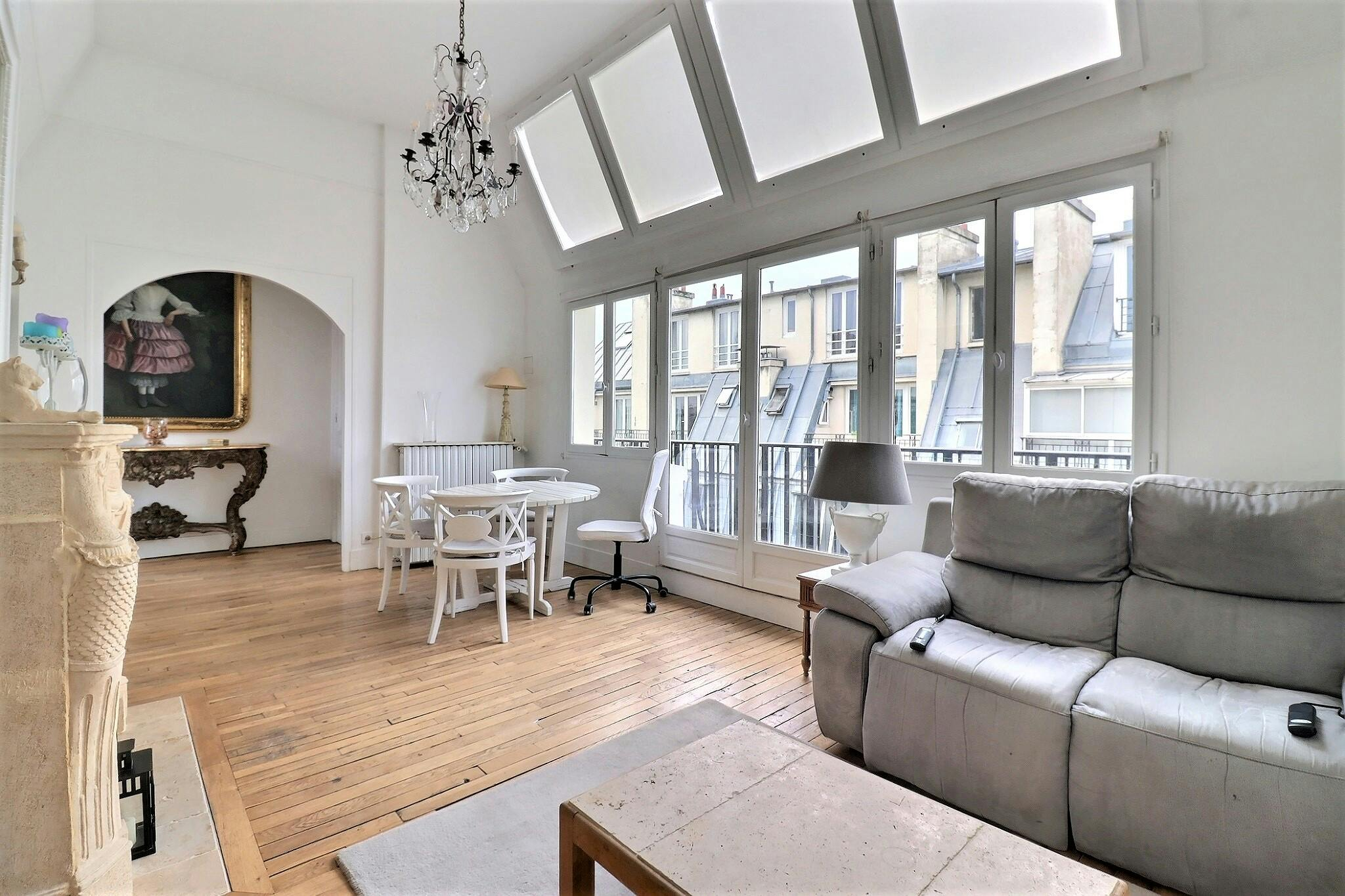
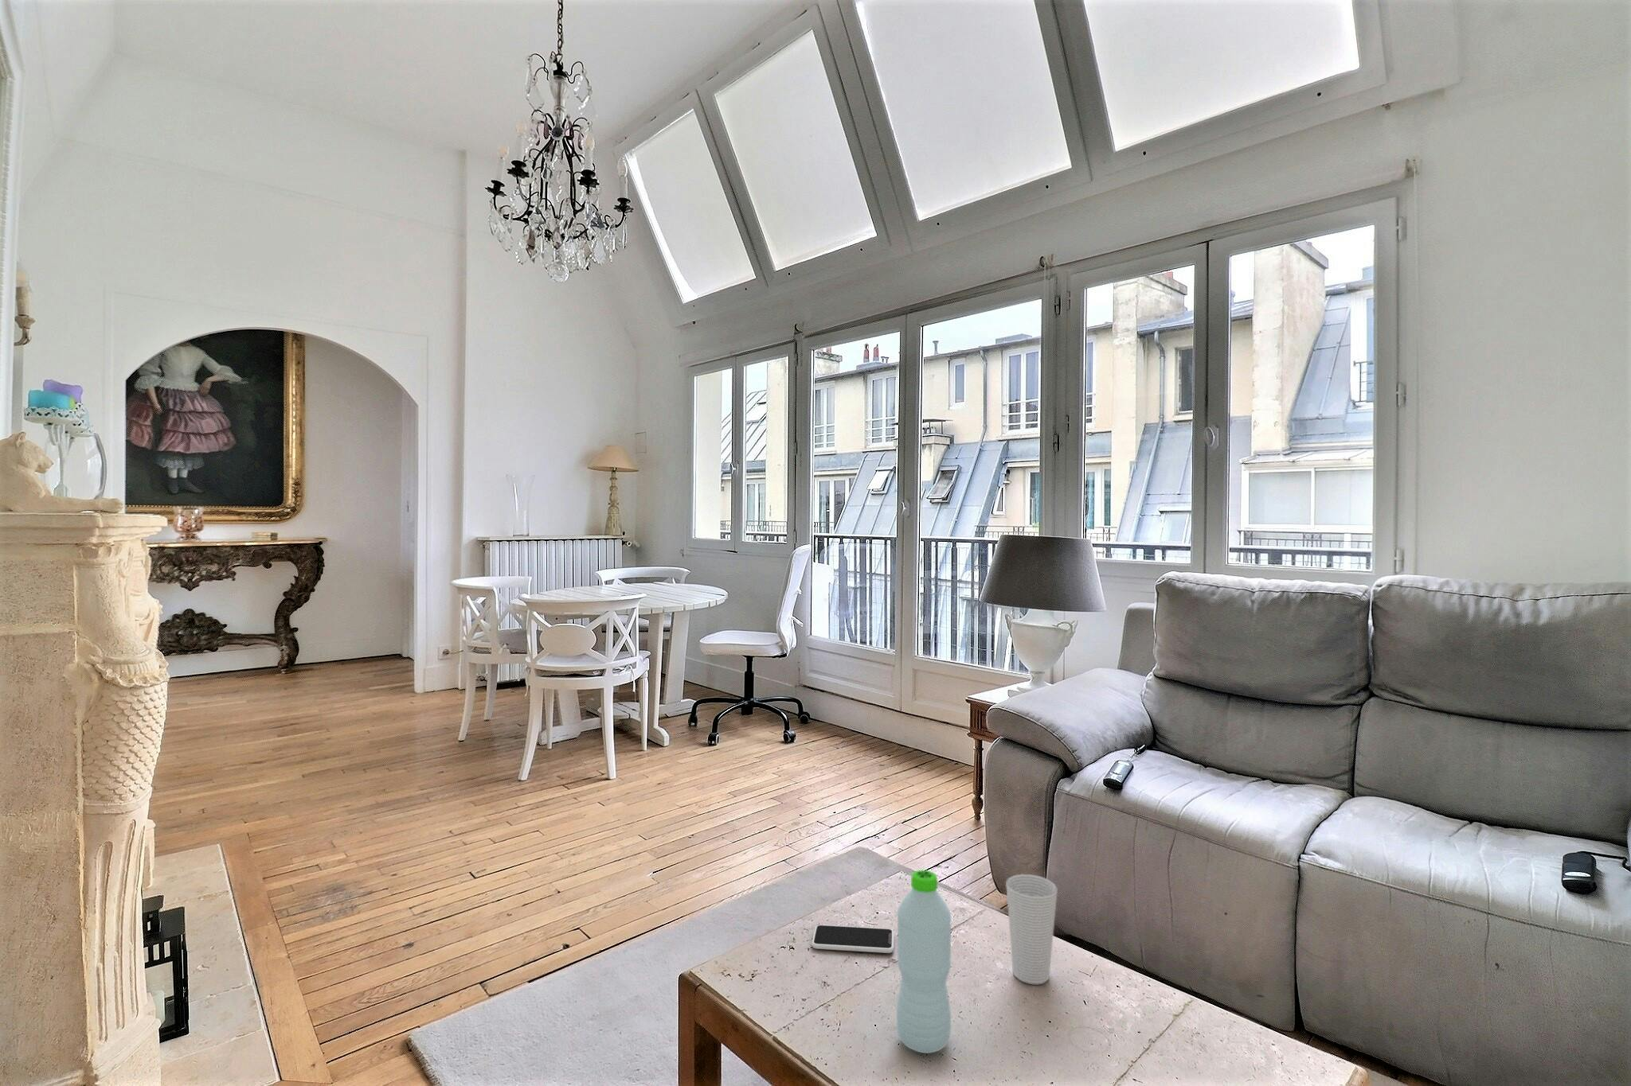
+ cup [1005,873,1059,985]
+ smartphone [811,925,895,954]
+ water bottle [896,869,952,1054]
